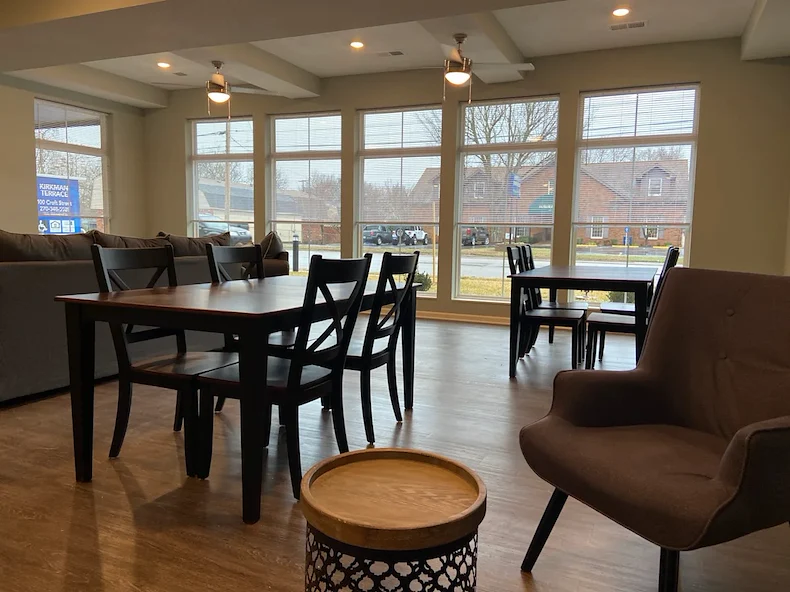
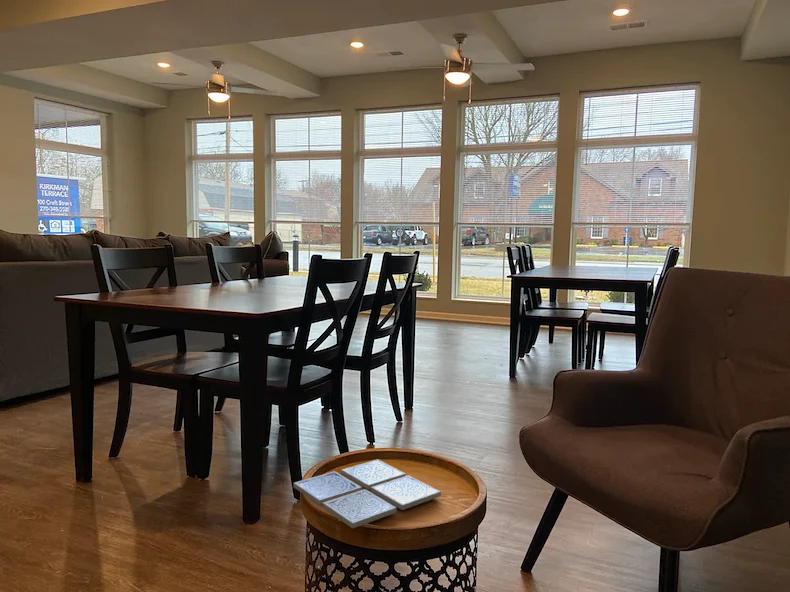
+ drink coaster [293,458,442,529]
